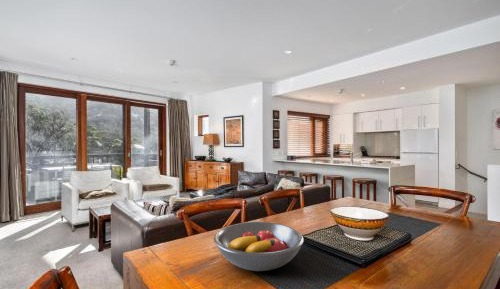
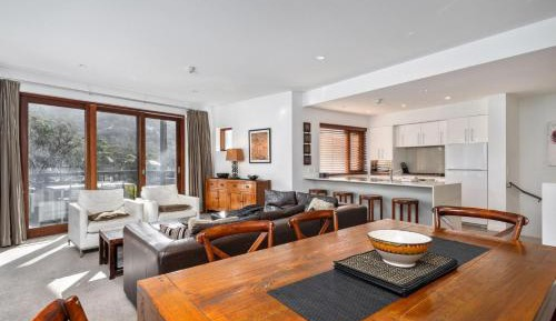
- fruit bowl [213,221,305,272]
